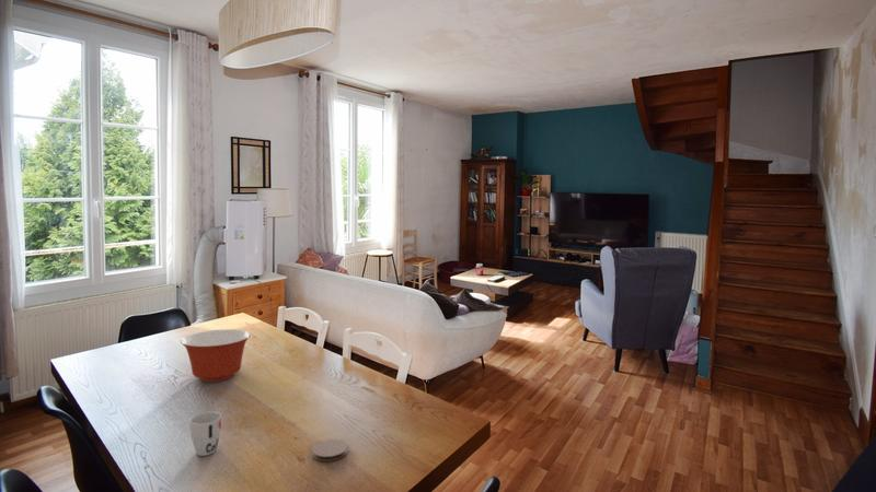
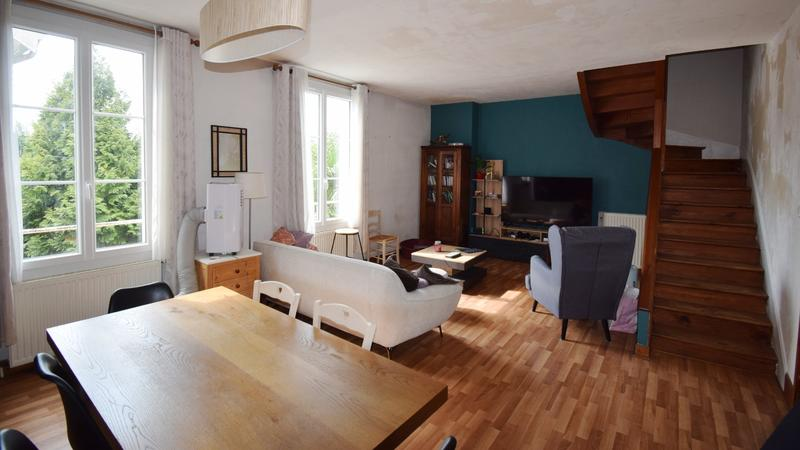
- mixing bowl [180,328,252,383]
- coaster [311,438,348,462]
- cup [188,411,222,457]
